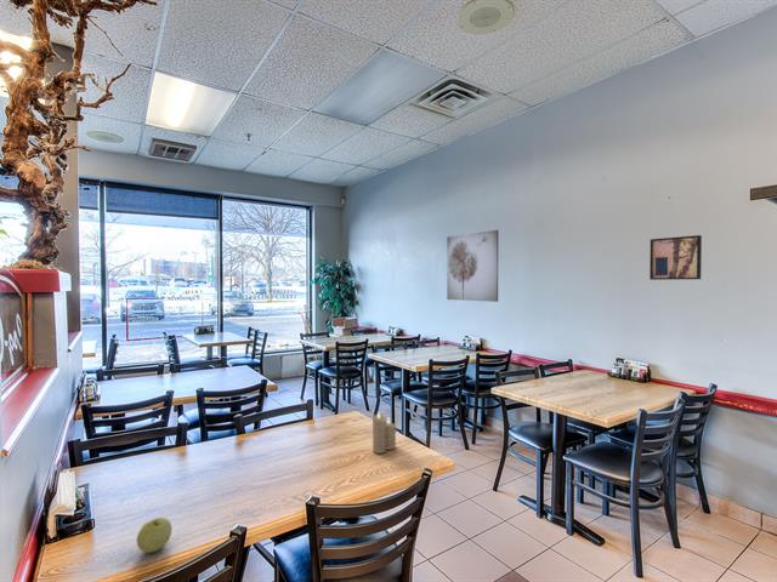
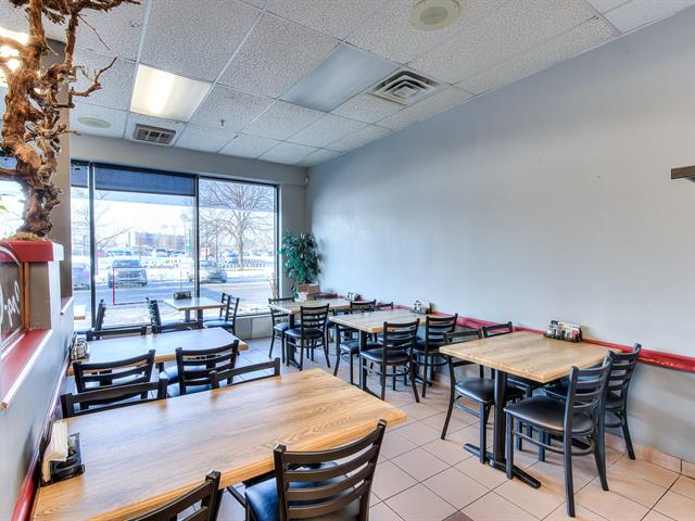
- apple [136,517,172,554]
- candle [372,411,397,455]
- wall art [648,234,703,281]
- wall art [446,229,500,303]
